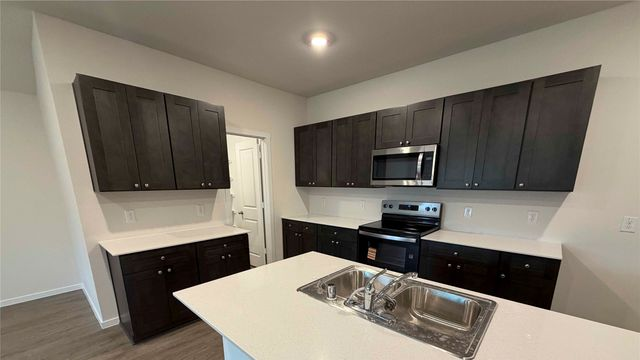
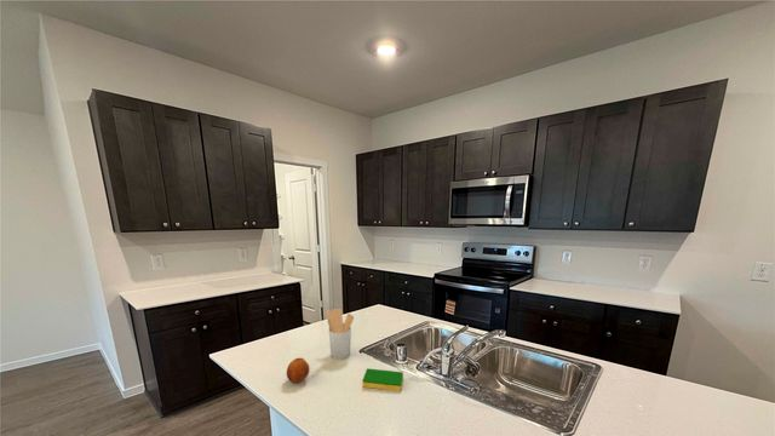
+ fruit [286,357,310,384]
+ utensil holder [325,308,355,361]
+ dish sponge [361,368,404,392]
